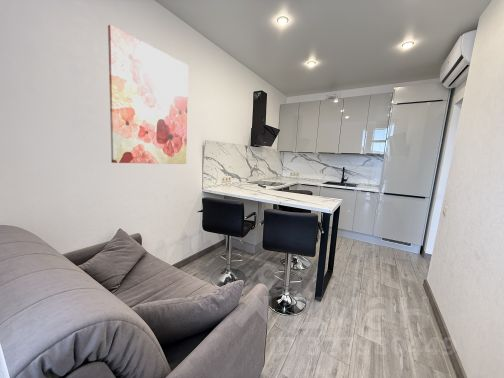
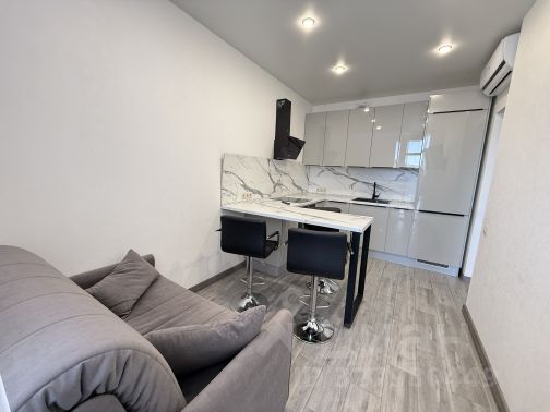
- wall art [107,24,189,165]
